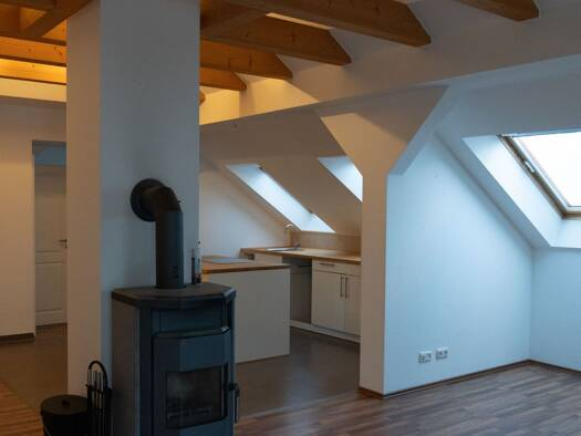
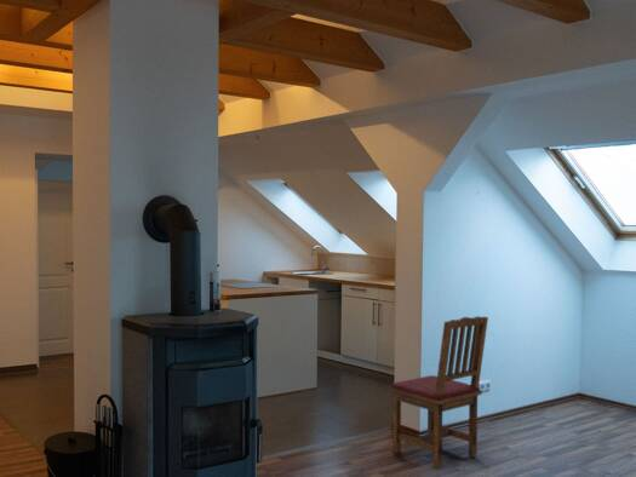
+ dining chair [388,315,489,471]
